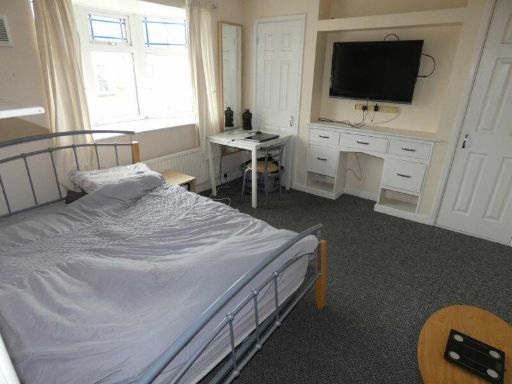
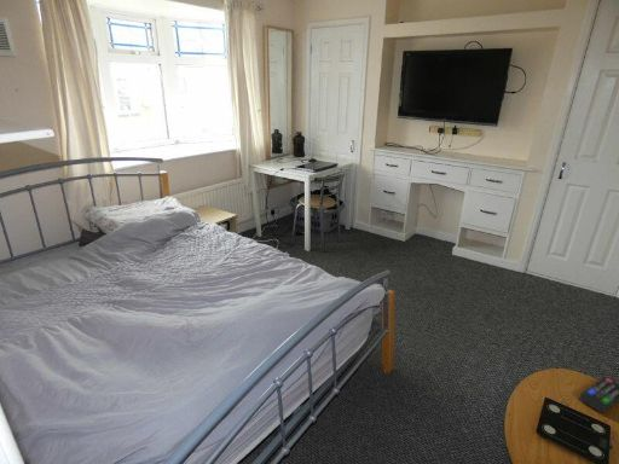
+ remote control [578,376,619,414]
